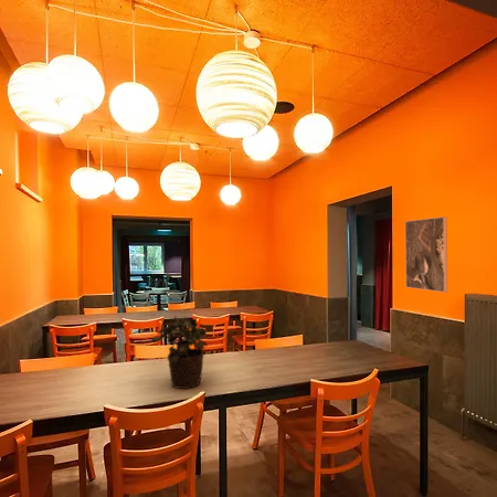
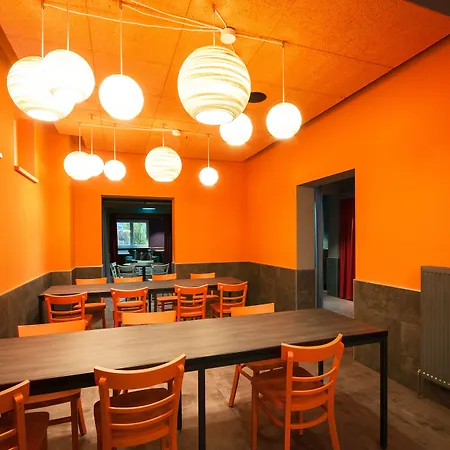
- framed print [404,215,448,294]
- potted plant [150,315,208,390]
